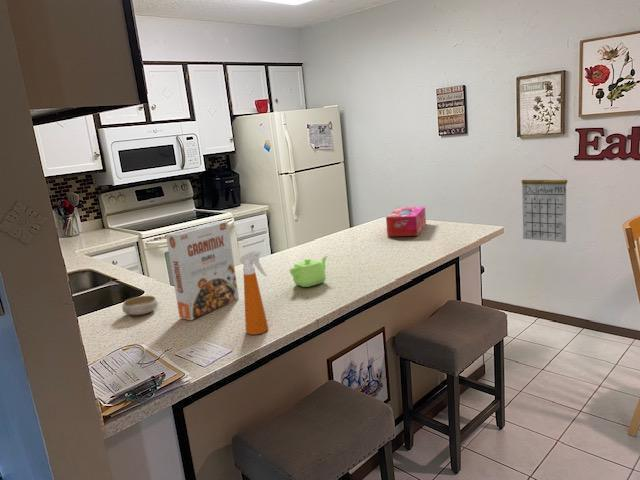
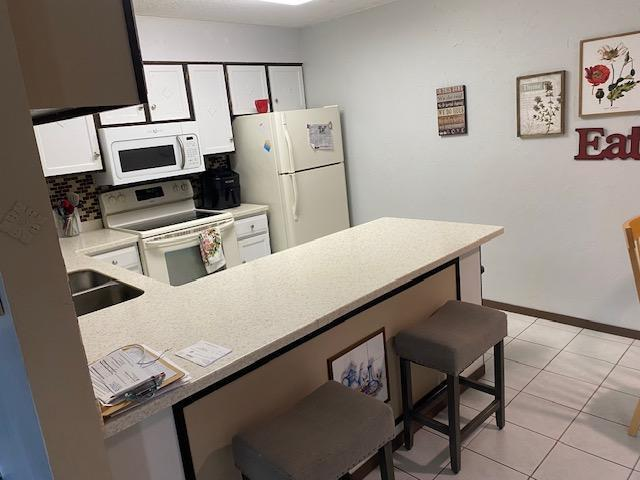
- tissue box [385,205,427,237]
- cereal box [165,220,240,321]
- teapot [289,255,329,288]
- spray bottle [238,249,269,336]
- bowl [121,295,159,316]
- calendar [521,164,568,243]
